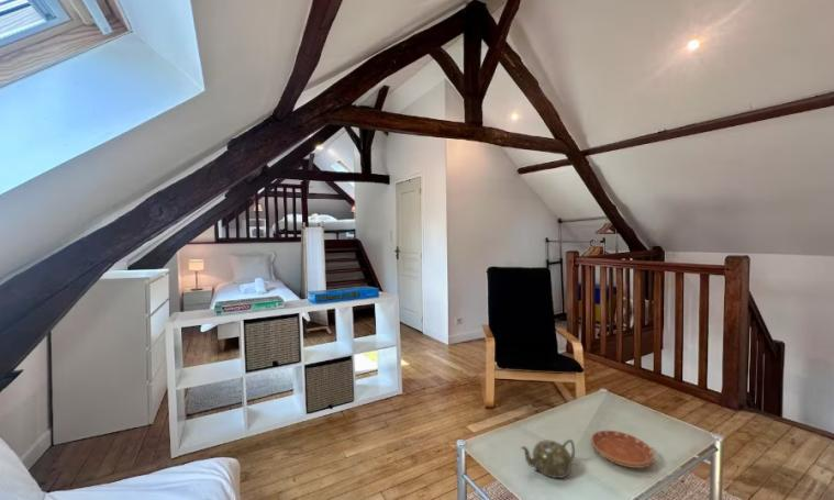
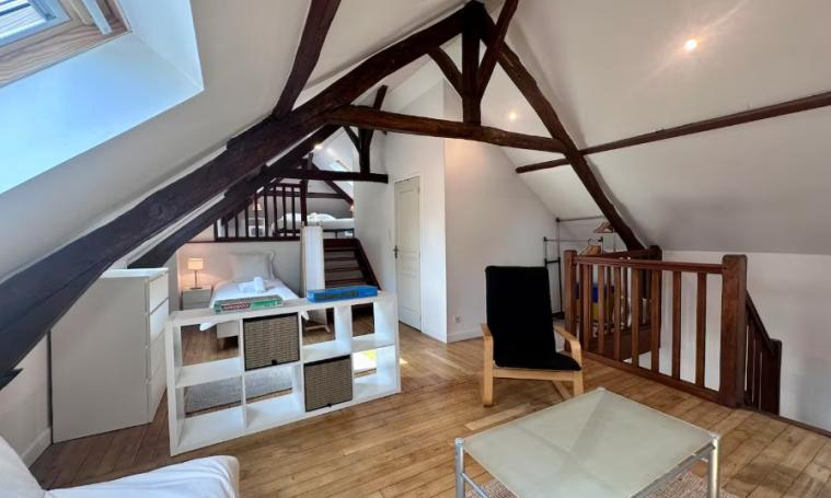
- saucer [590,430,655,469]
- teapot [520,438,576,479]
